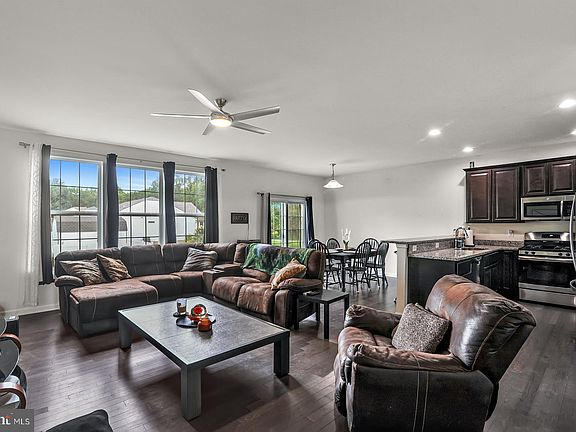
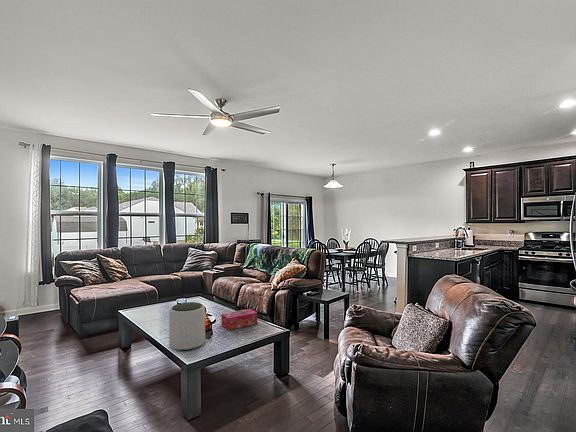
+ tissue box [220,308,258,331]
+ plant pot [168,301,206,351]
